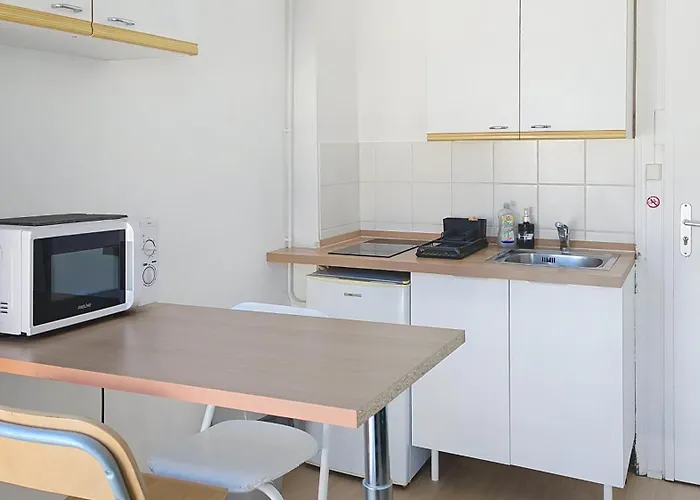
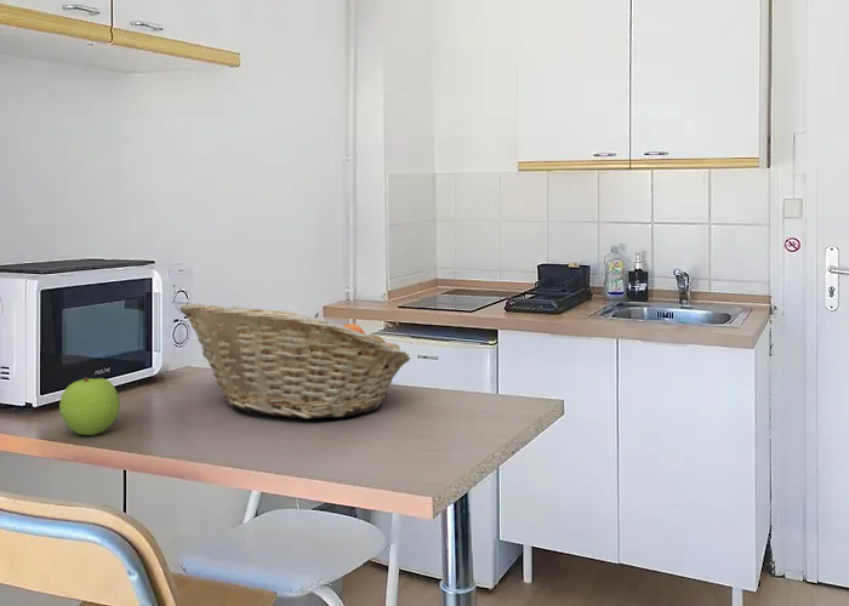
+ fruit basket [180,303,411,419]
+ apple [58,377,121,436]
